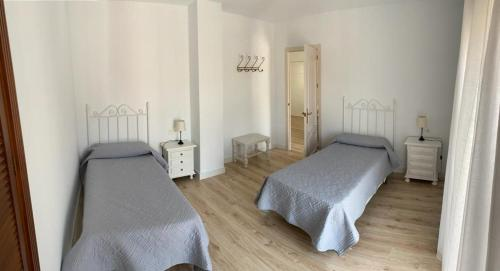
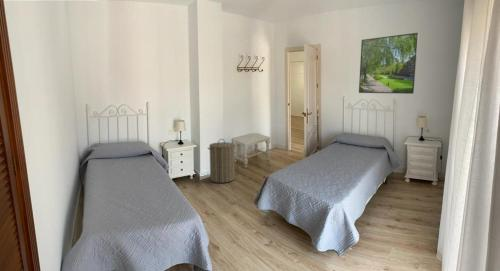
+ laundry hamper [207,138,236,184]
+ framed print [358,32,419,95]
